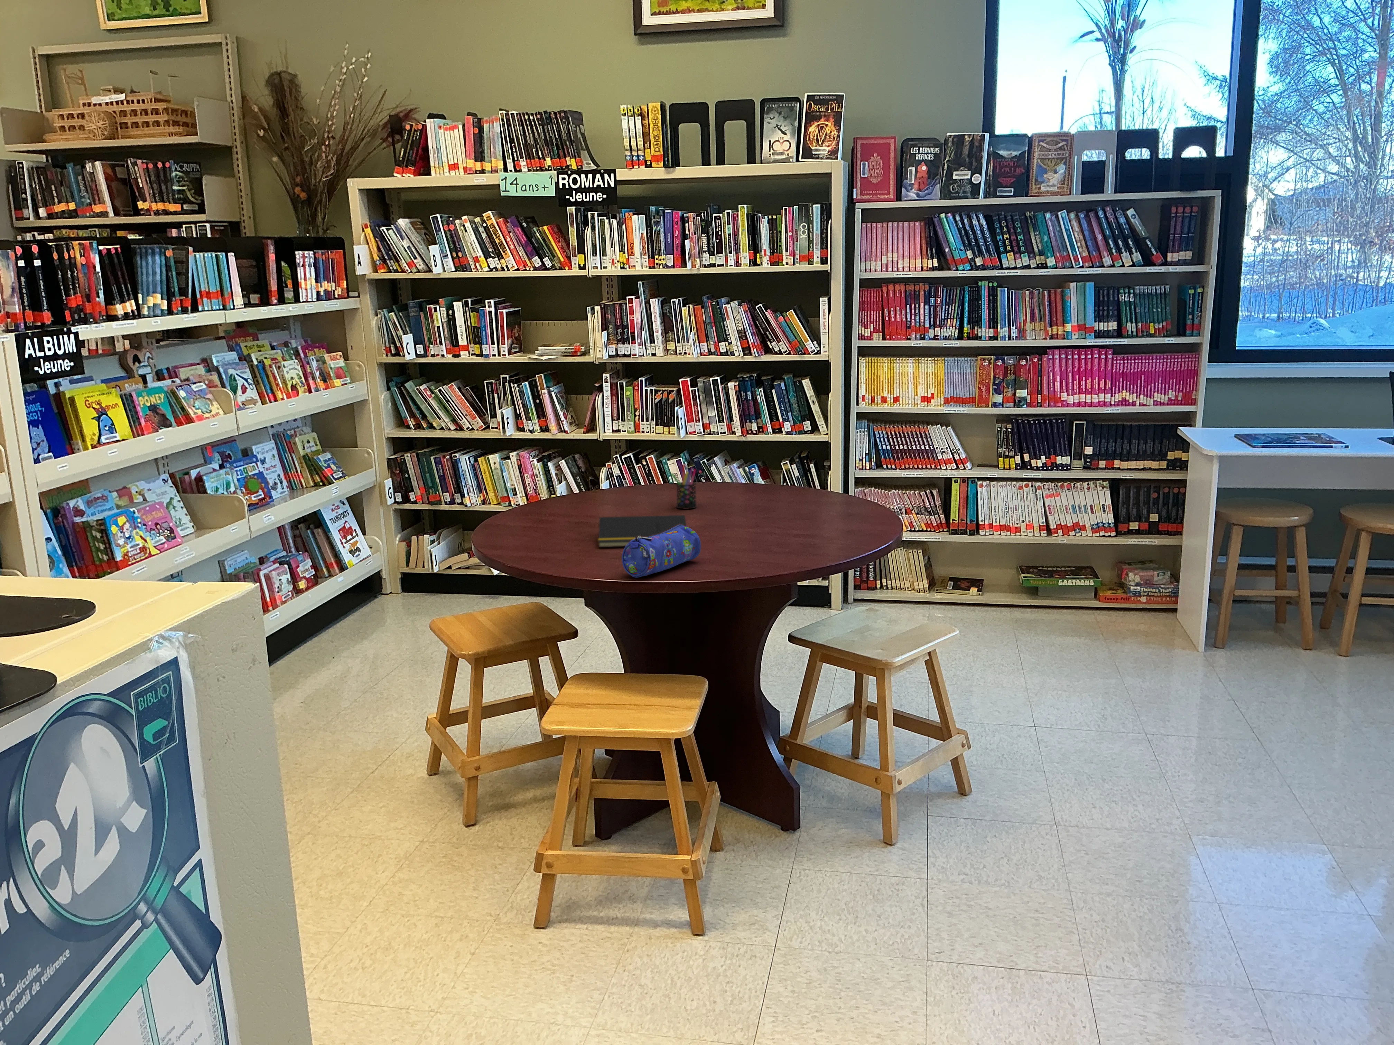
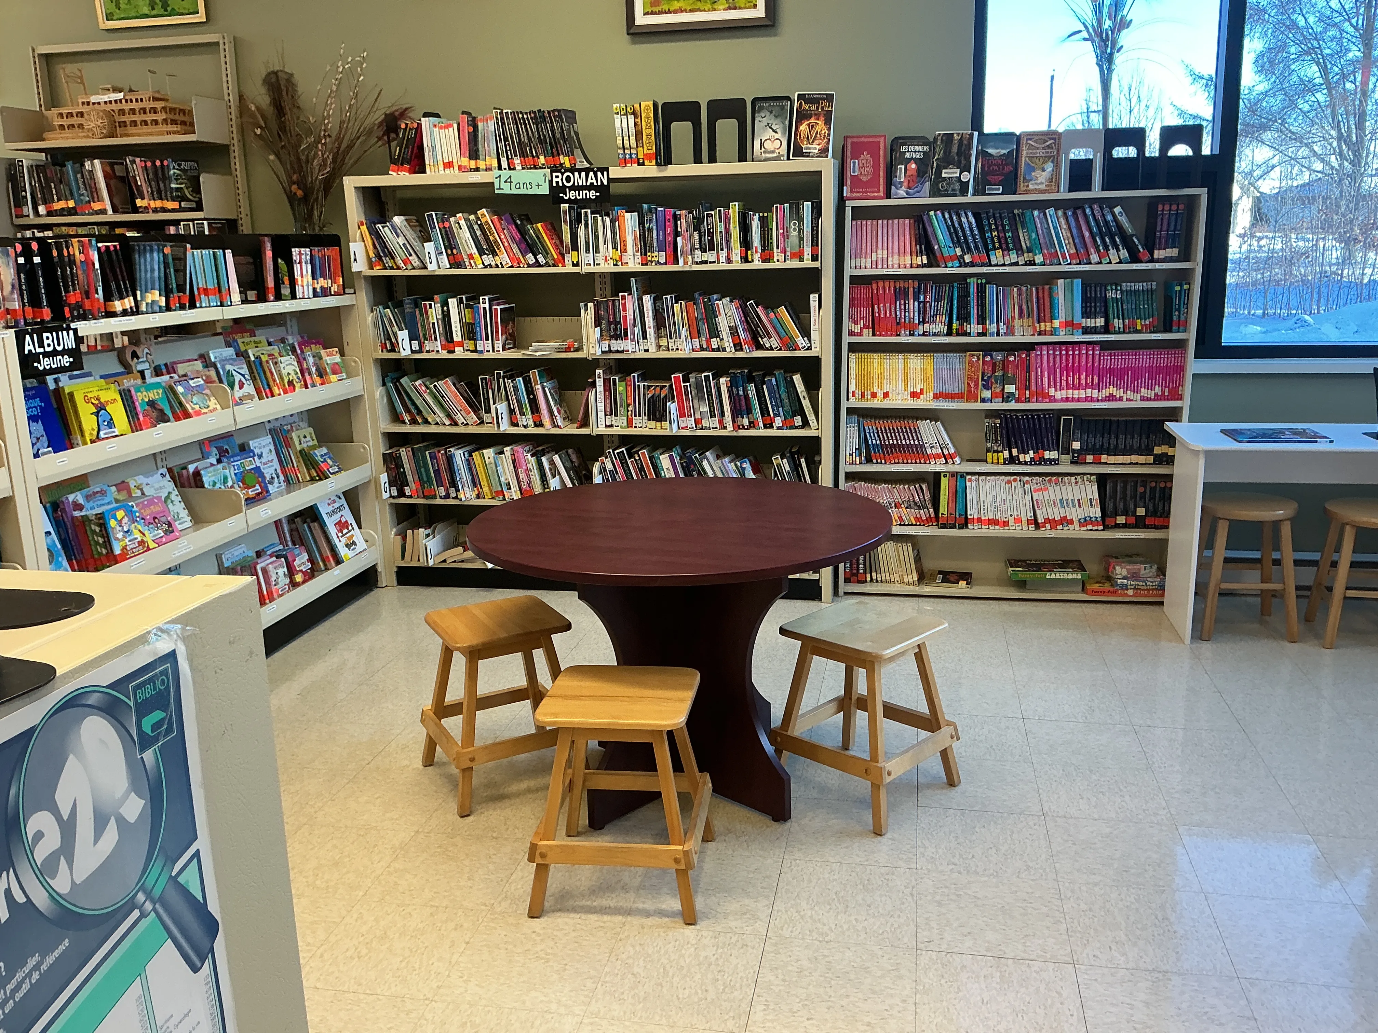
- pen holder [670,464,697,509]
- pencil case [621,525,701,578]
- notepad [597,515,687,548]
